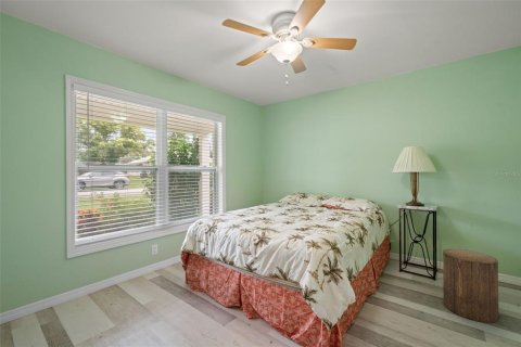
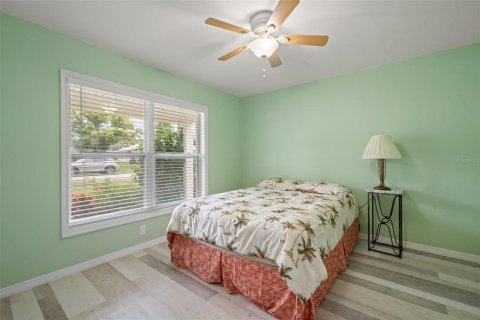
- stool [442,248,499,324]
